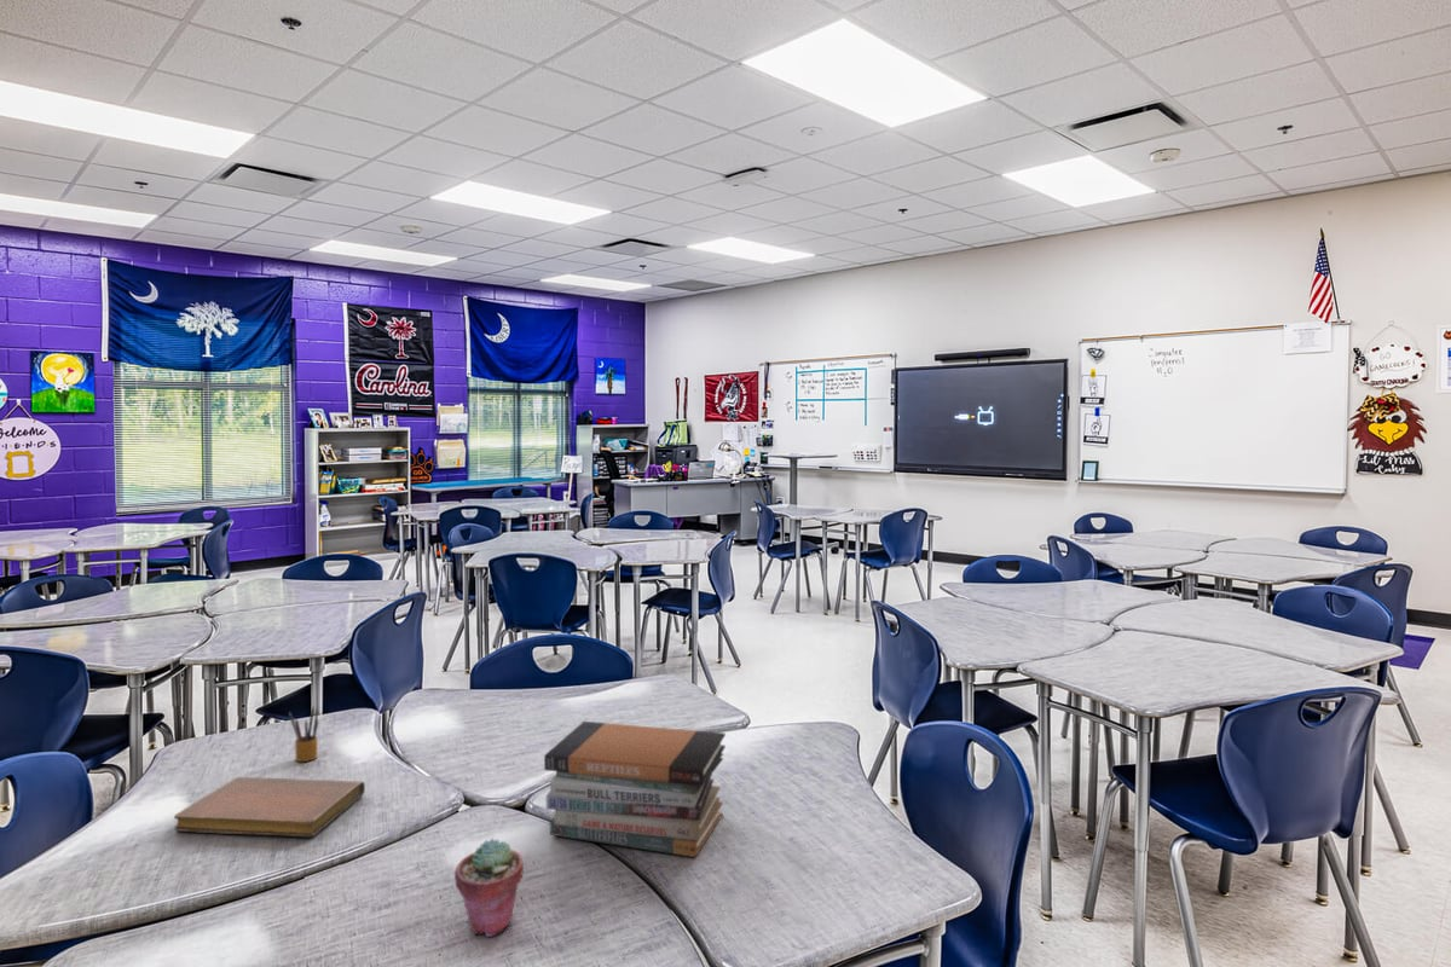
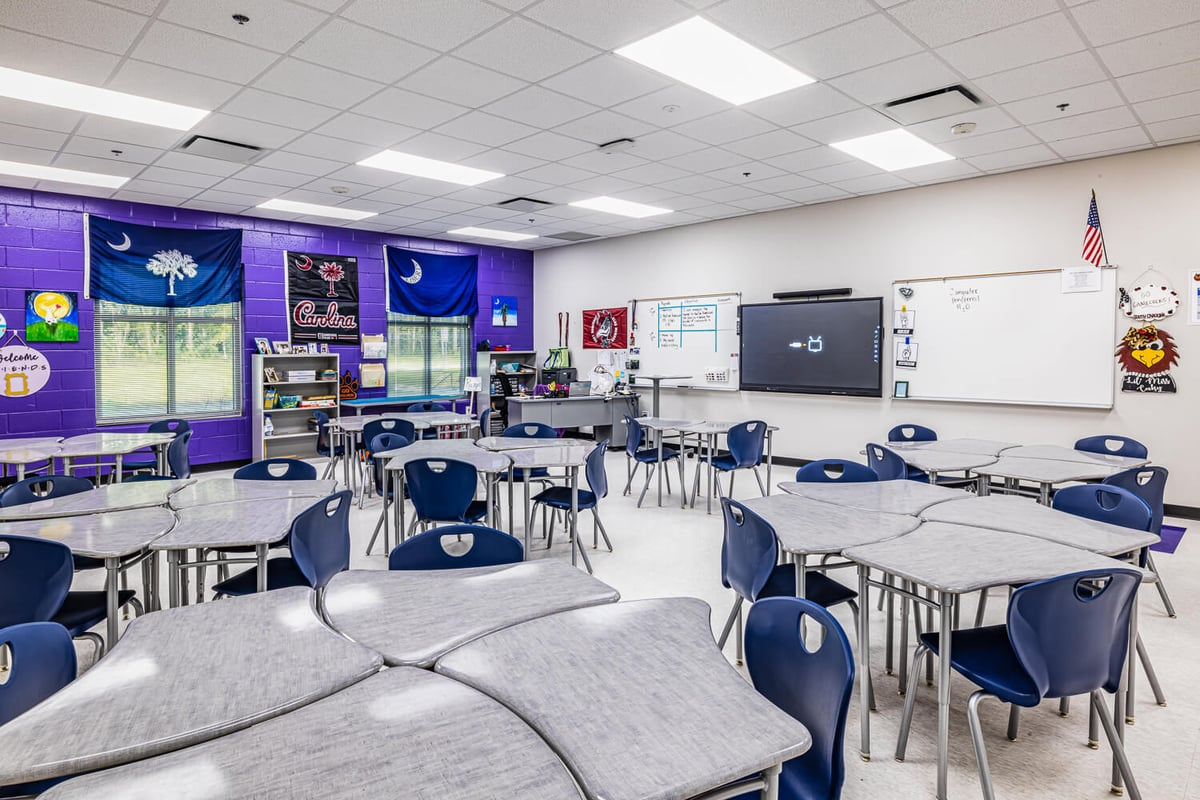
- pencil box [288,706,319,763]
- notebook [173,776,366,838]
- book stack [543,720,727,858]
- potted succulent [453,838,525,938]
